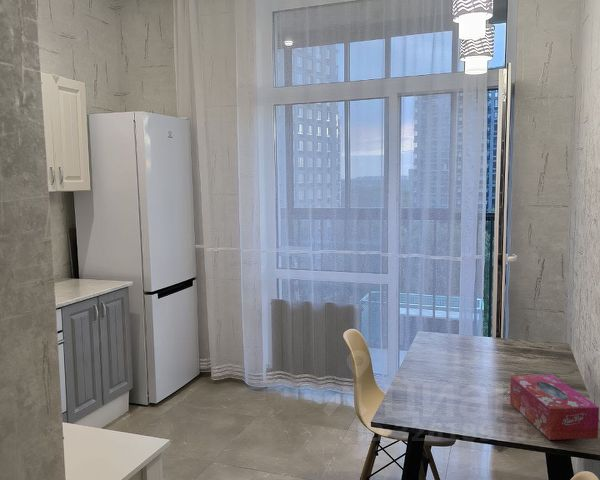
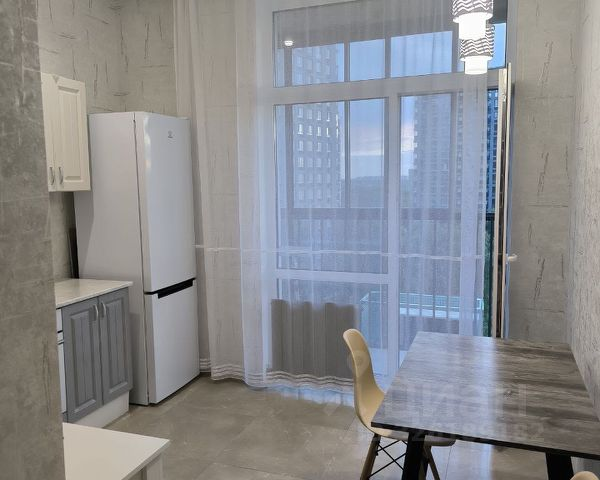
- tissue box [509,374,600,441]
